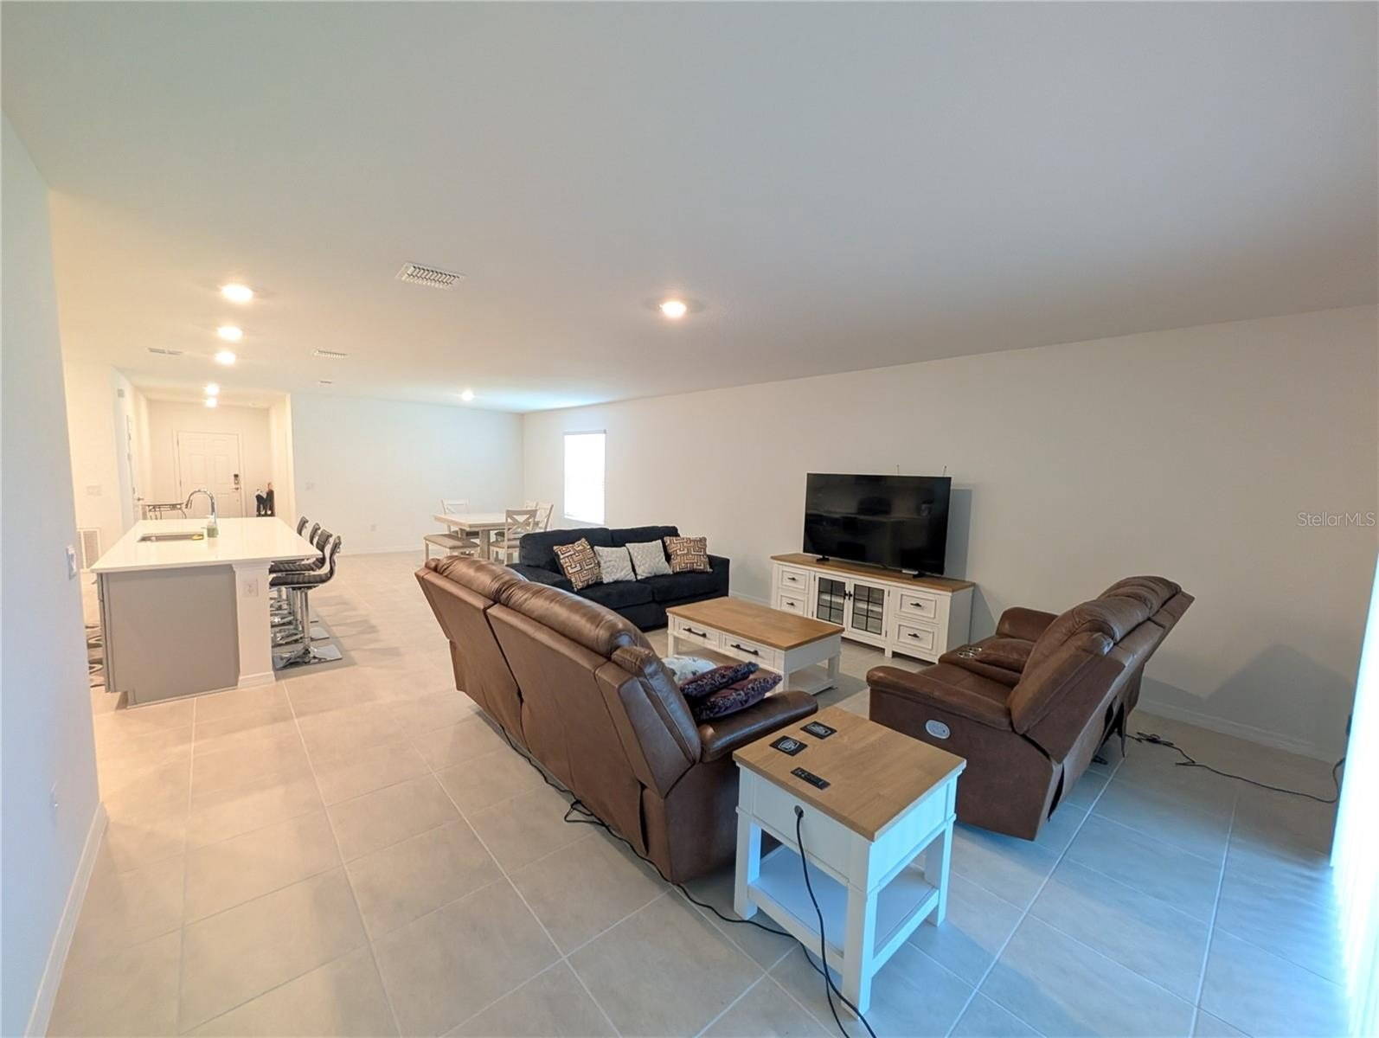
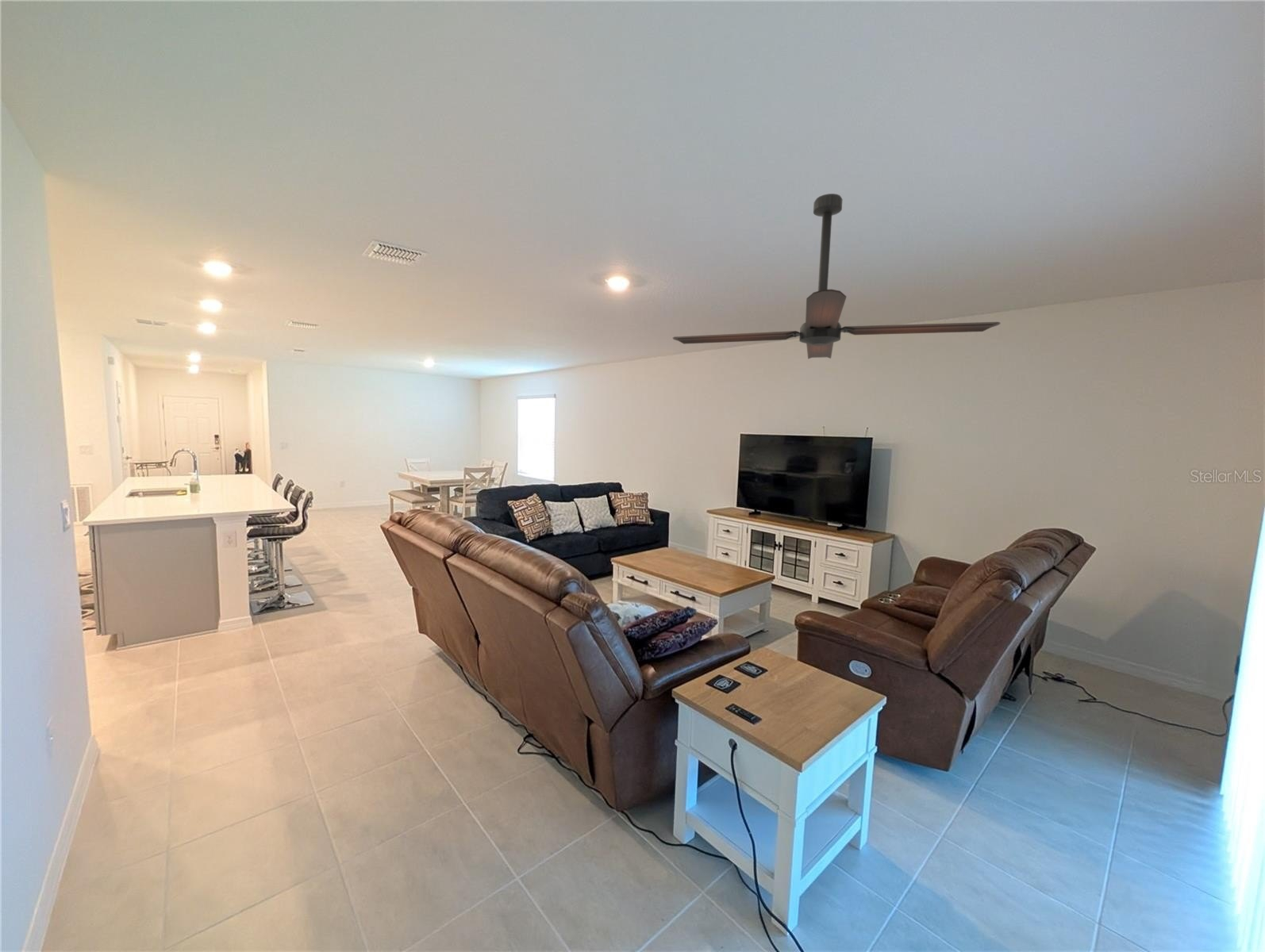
+ ceiling fan [672,193,1001,360]
